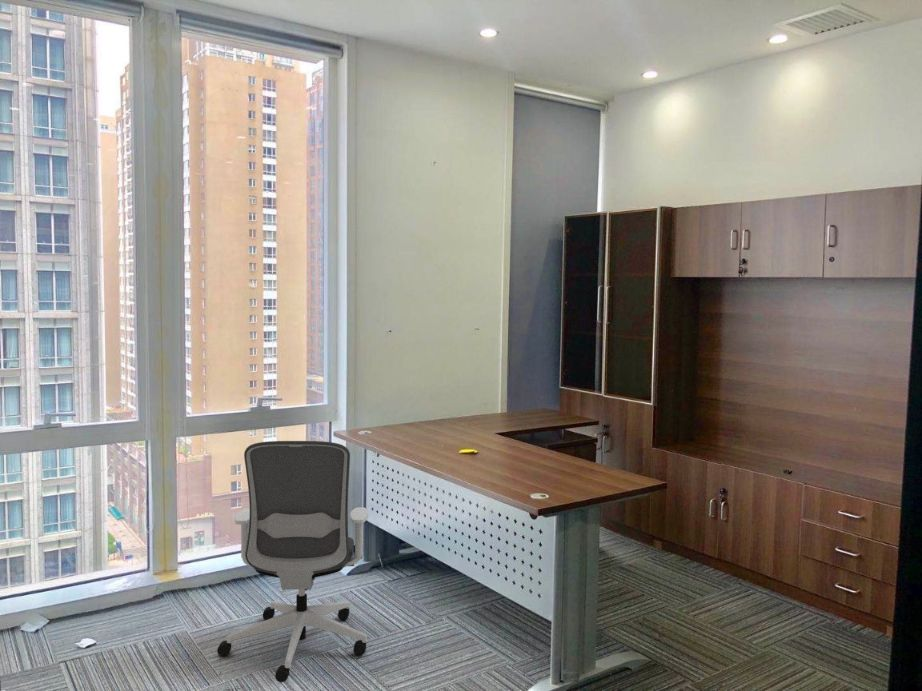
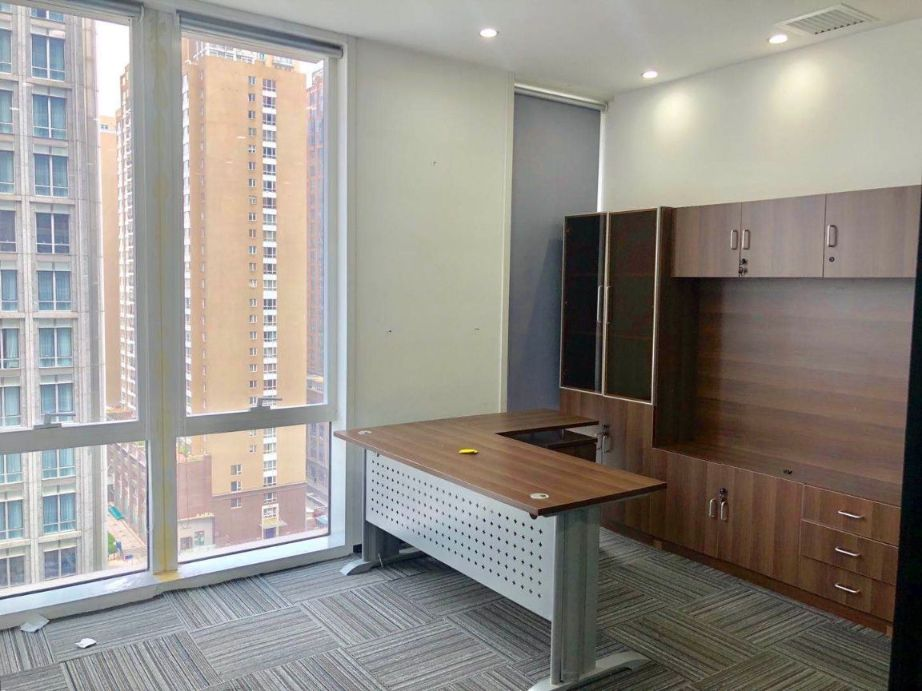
- office chair [216,440,369,683]
